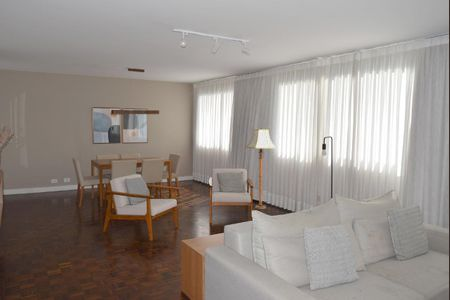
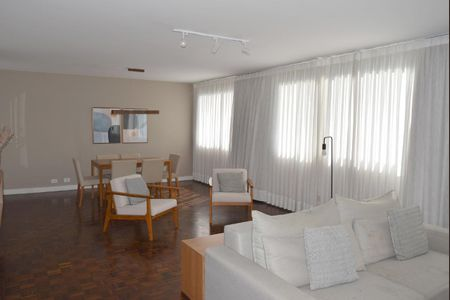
- floor lamp [245,126,277,210]
